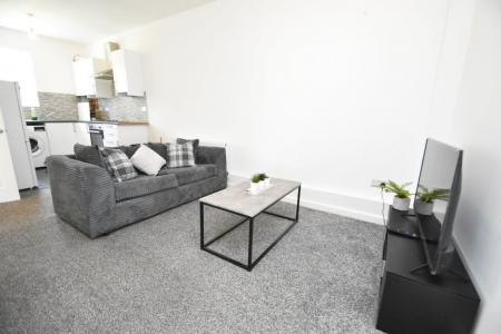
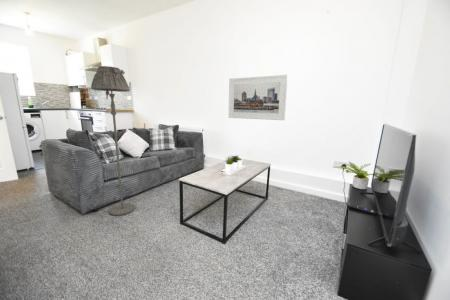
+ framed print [228,74,289,121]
+ floor lamp [90,65,136,217]
